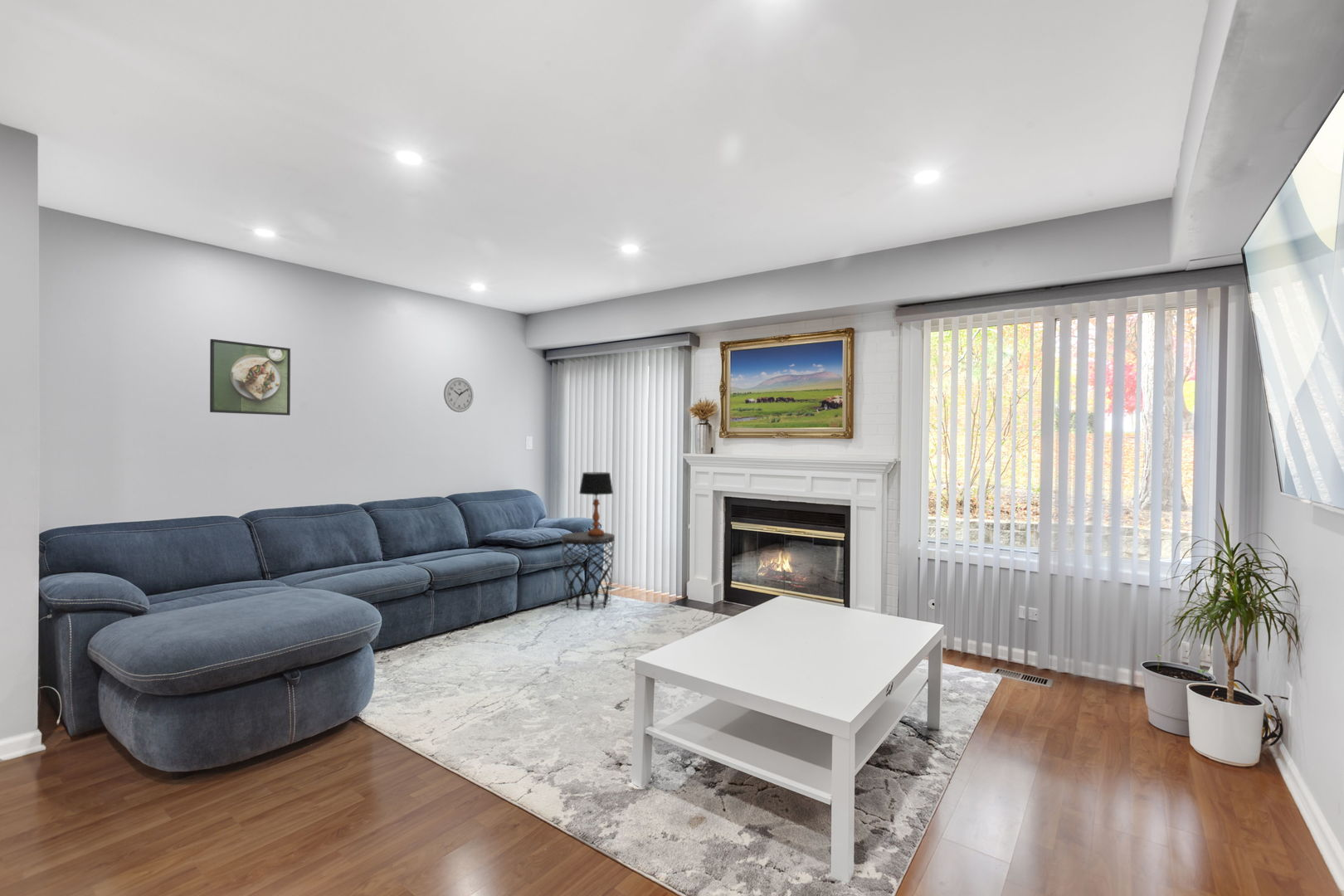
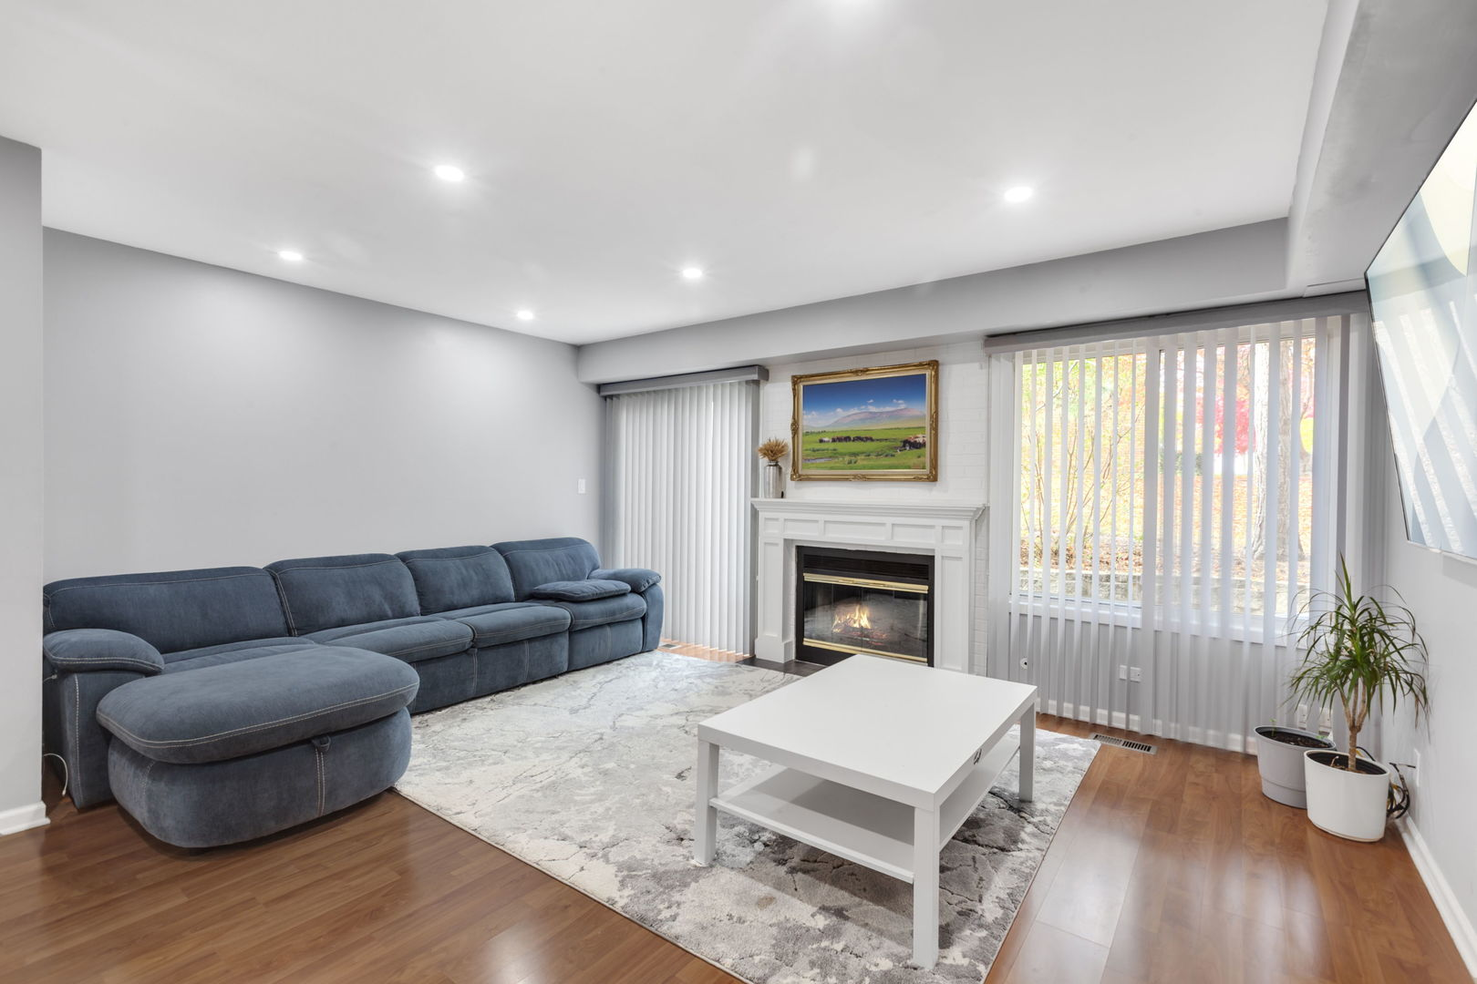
- side table [561,531,616,611]
- table lamp [578,471,614,536]
- wall clock [443,377,475,413]
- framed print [209,338,291,416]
